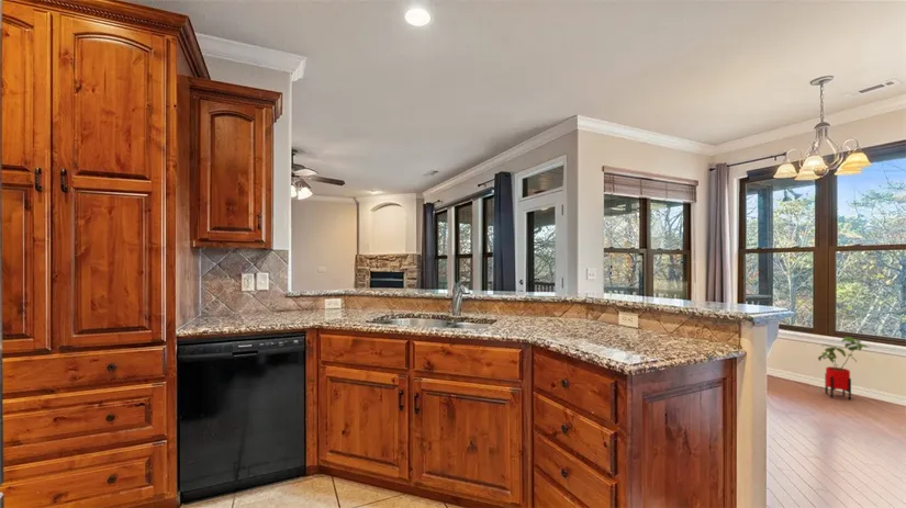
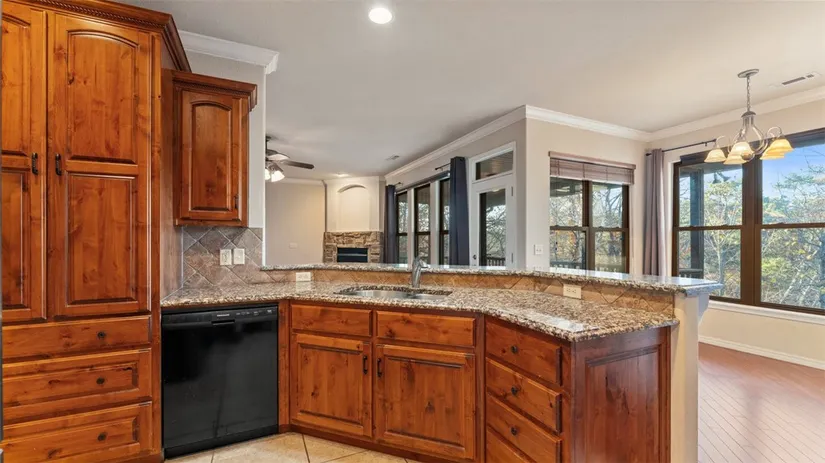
- house plant [817,336,871,400]
